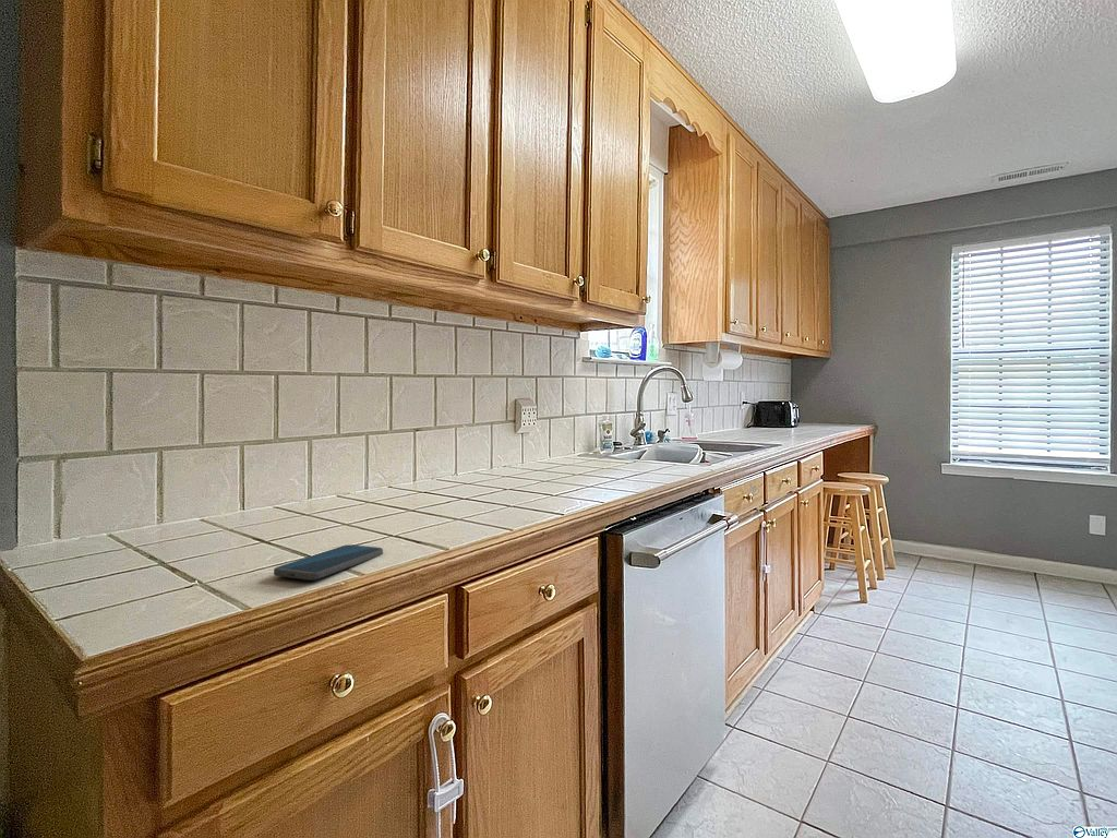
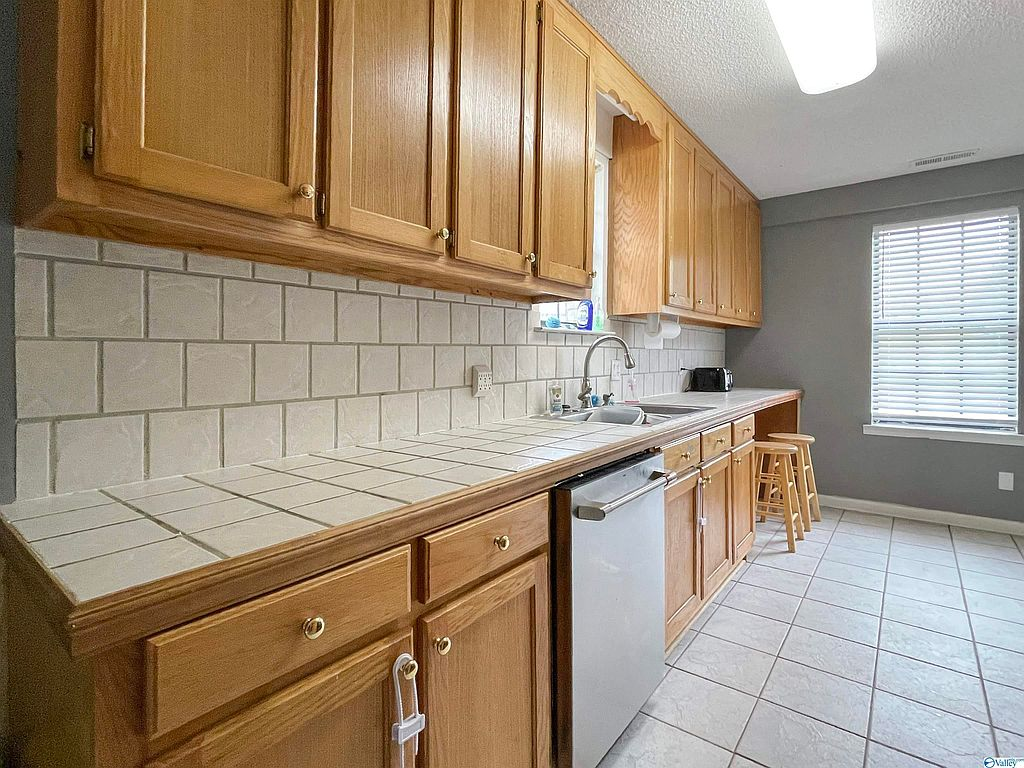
- smartphone [273,543,384,582]
